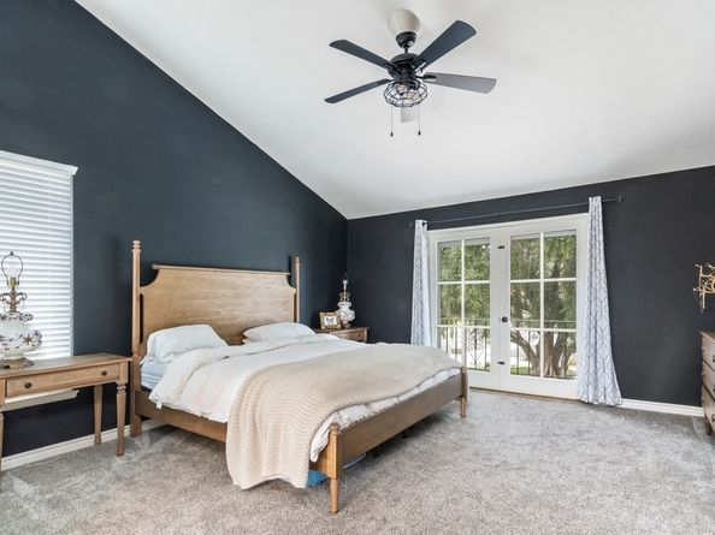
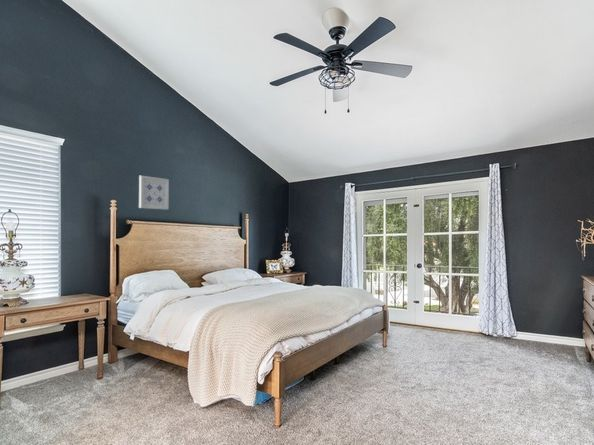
+ wall art [138,175,170,210]
